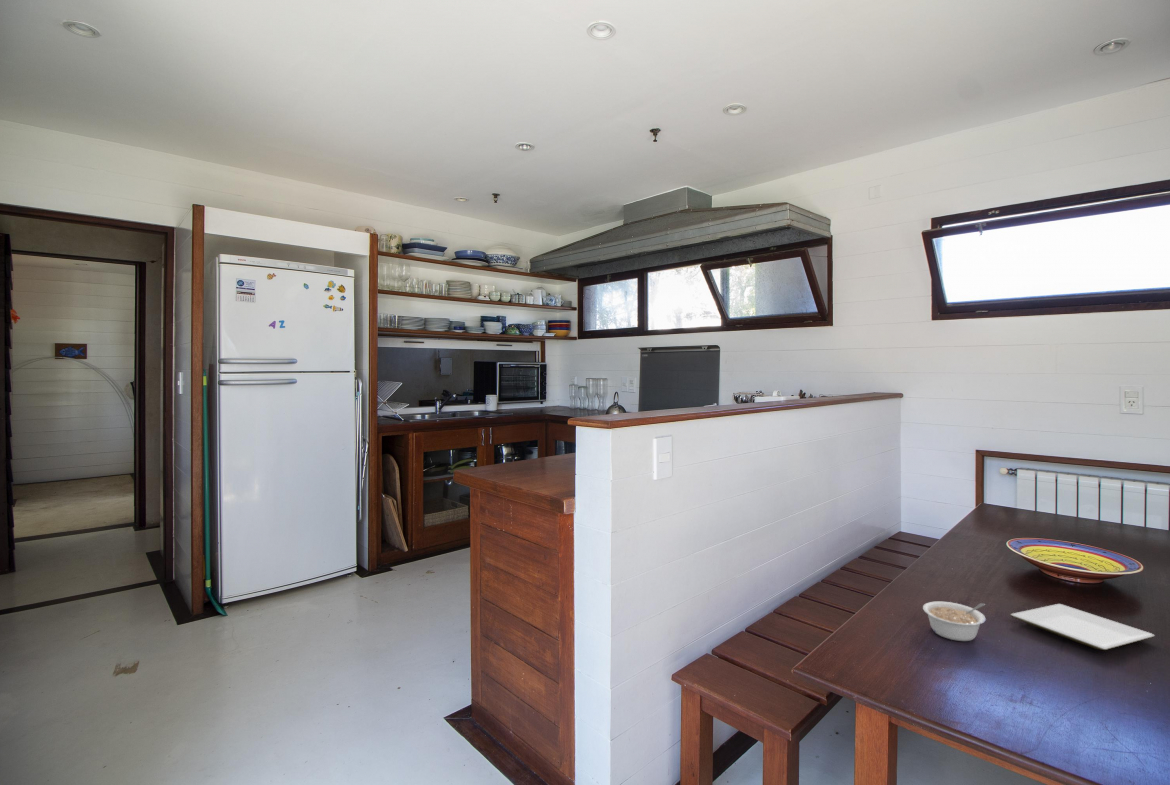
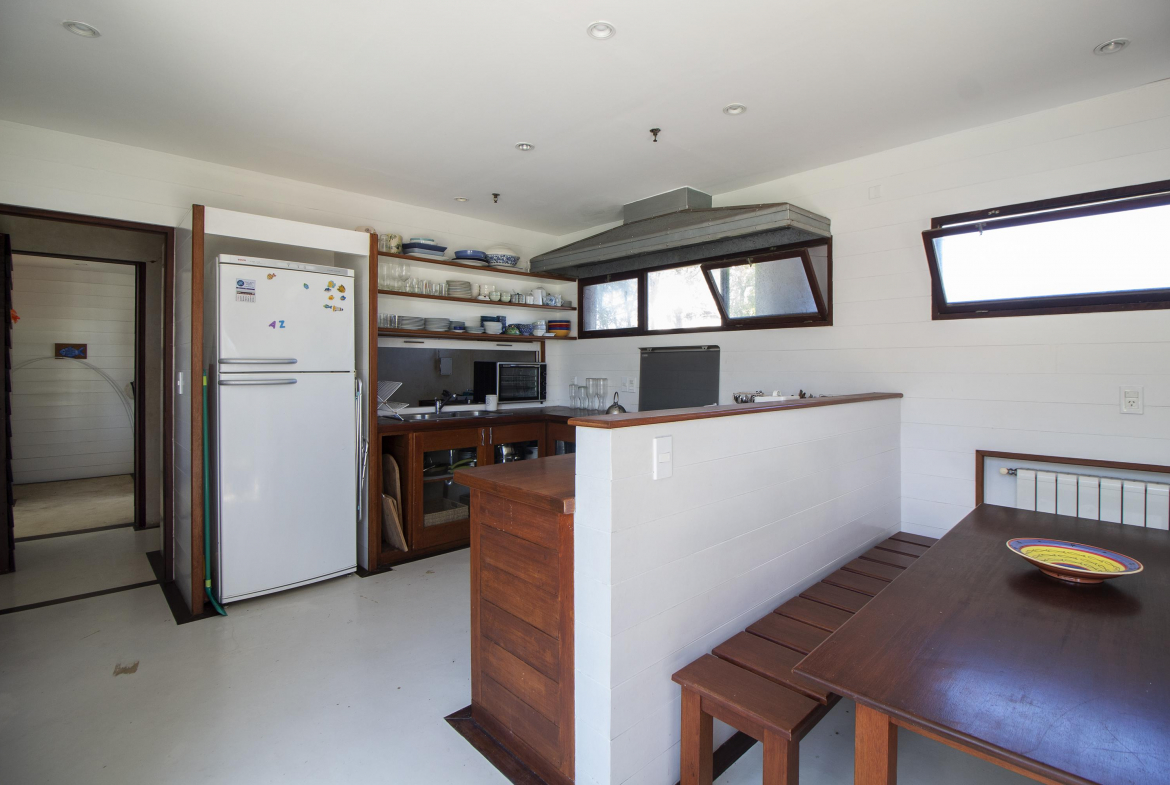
- legume [922,601,987,642]
- plate [1010,603,1156,651]
